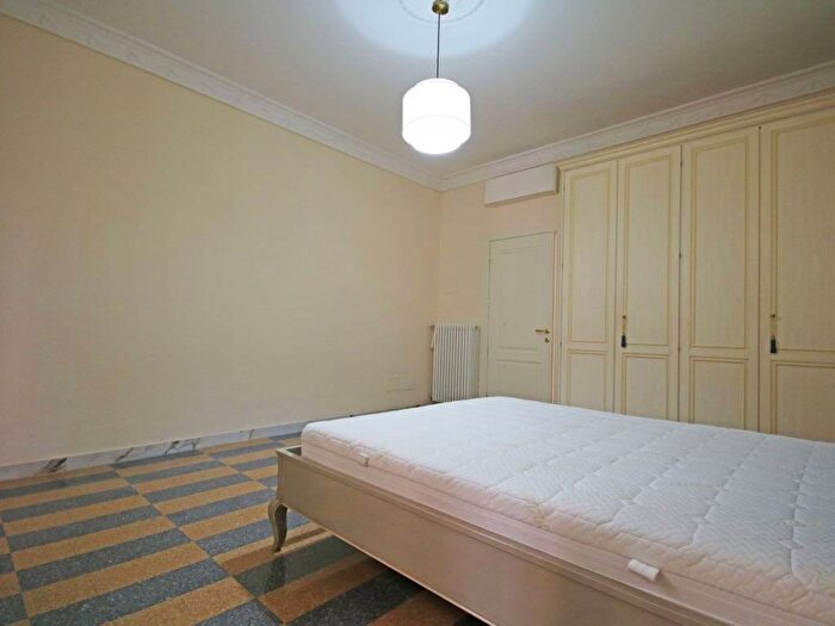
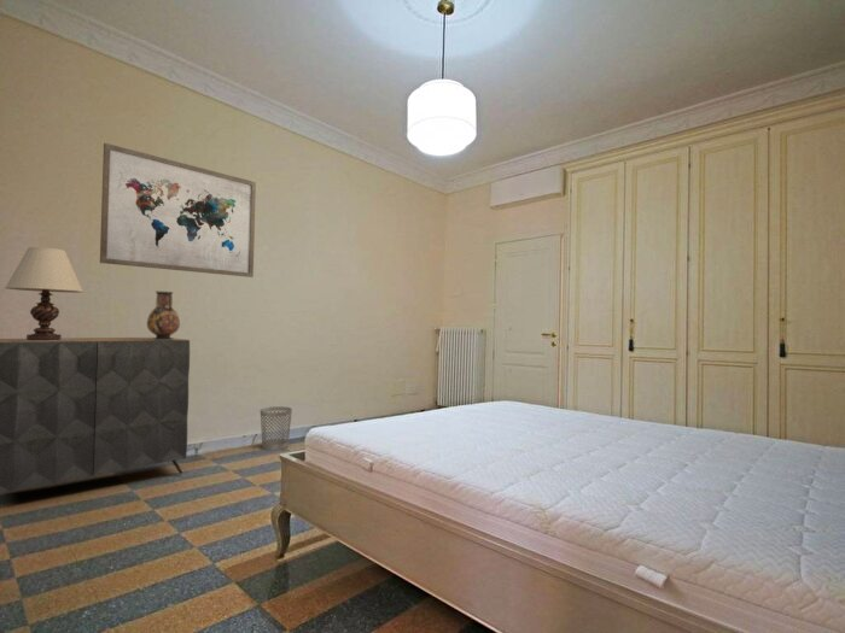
+ dresser [0,336,191,496]
+ wastebasket [260,405,293,451]
+ wall art [99,142,257,279]
+ table lamp [4,246,84,341]
+ vase [146,291,181,340]
